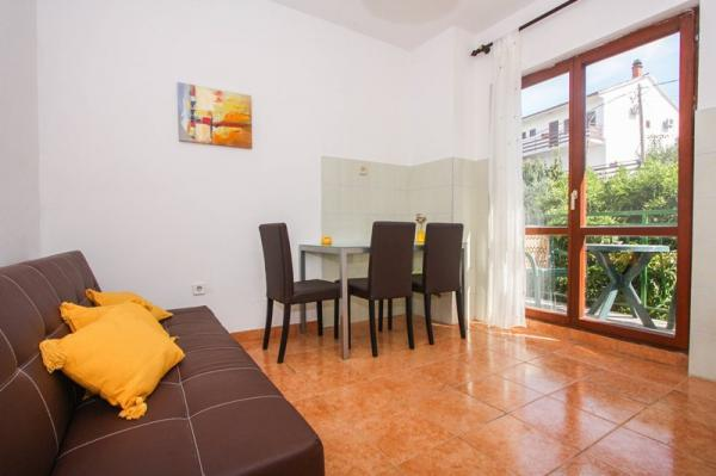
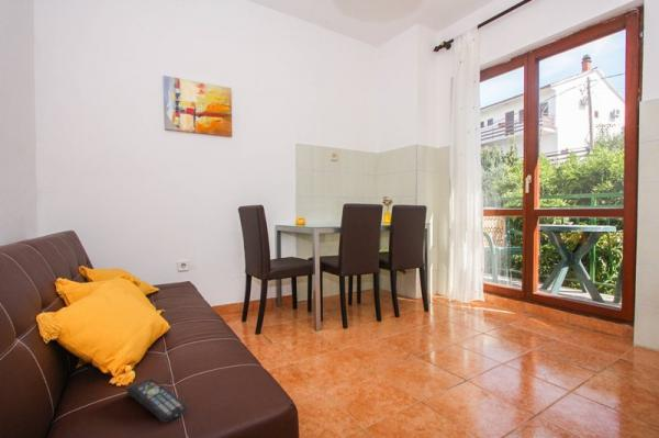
+ remote control [125,378,189,424]
